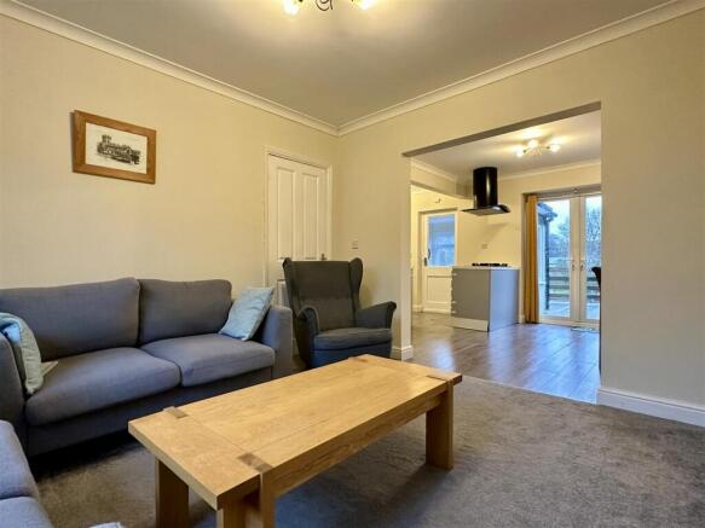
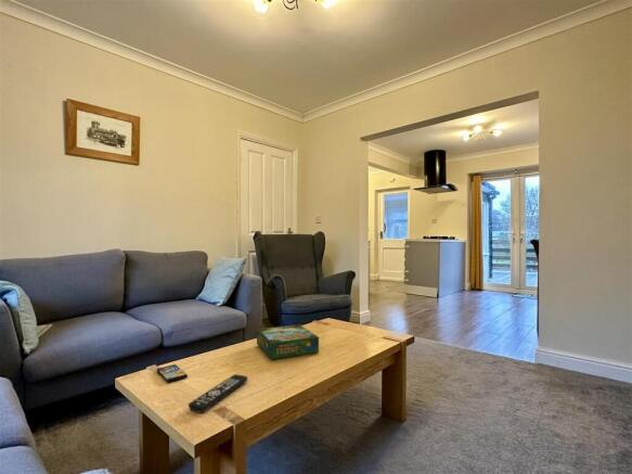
+ remote control [188,373,248,414]
+ smartphone [156,363,189,384]
+ board game [256,323,320,361]
